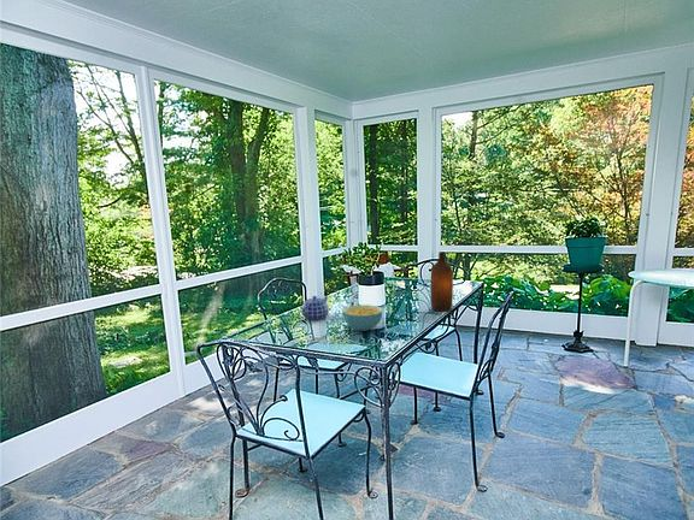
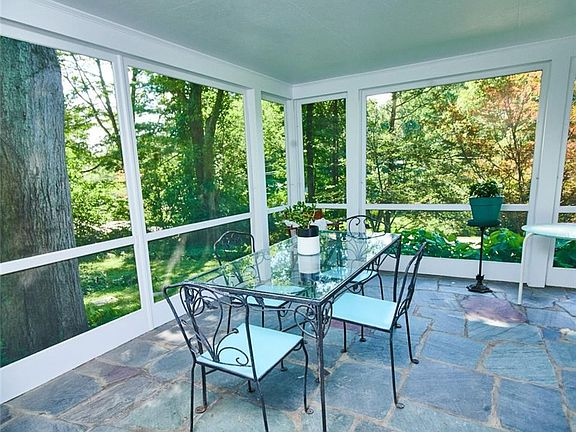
- cereal bowl [341,303,383,332]
- bottle [429,250,454,312]
- teapot [300,295,330,321]
